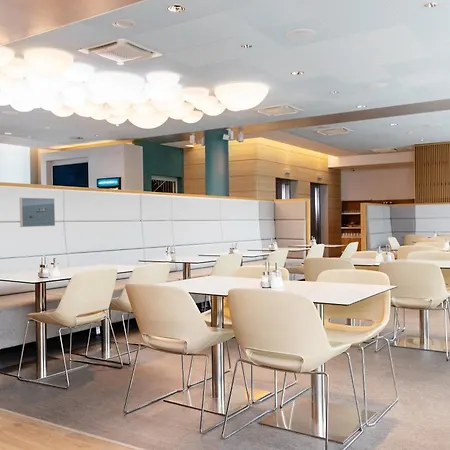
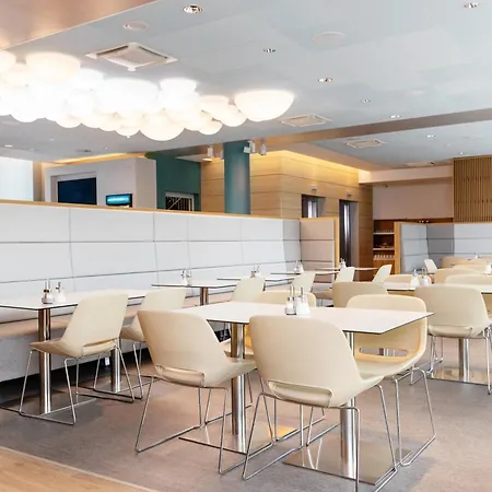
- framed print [19,197,56,228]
